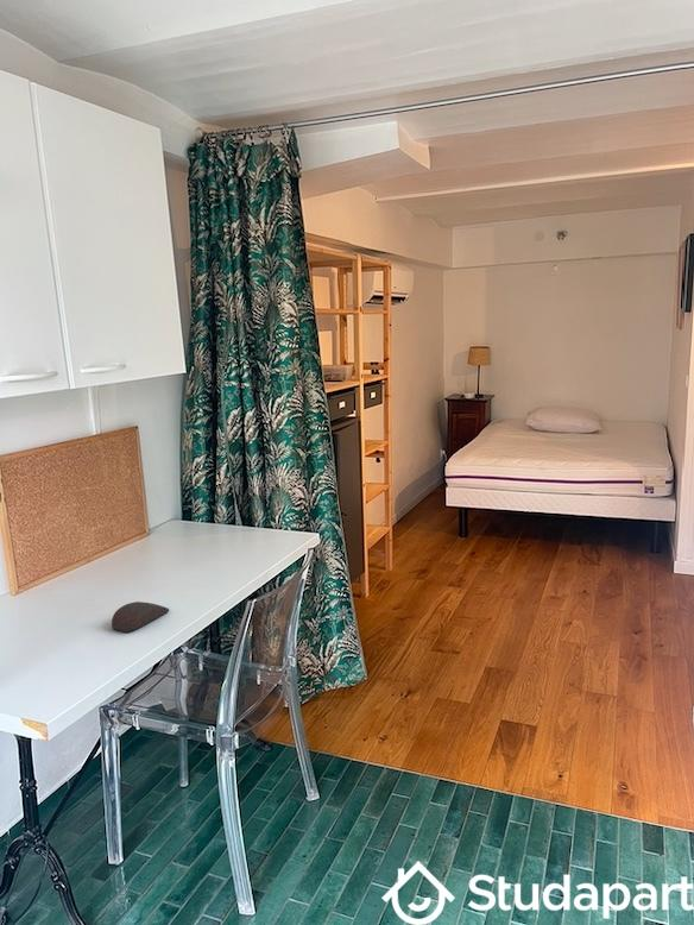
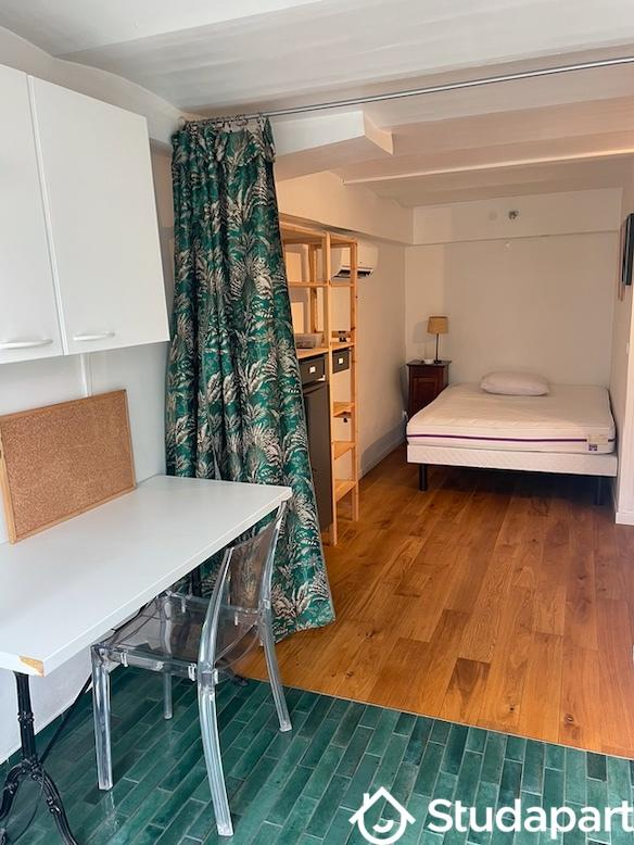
- computer mouse [111,600,170,634]
